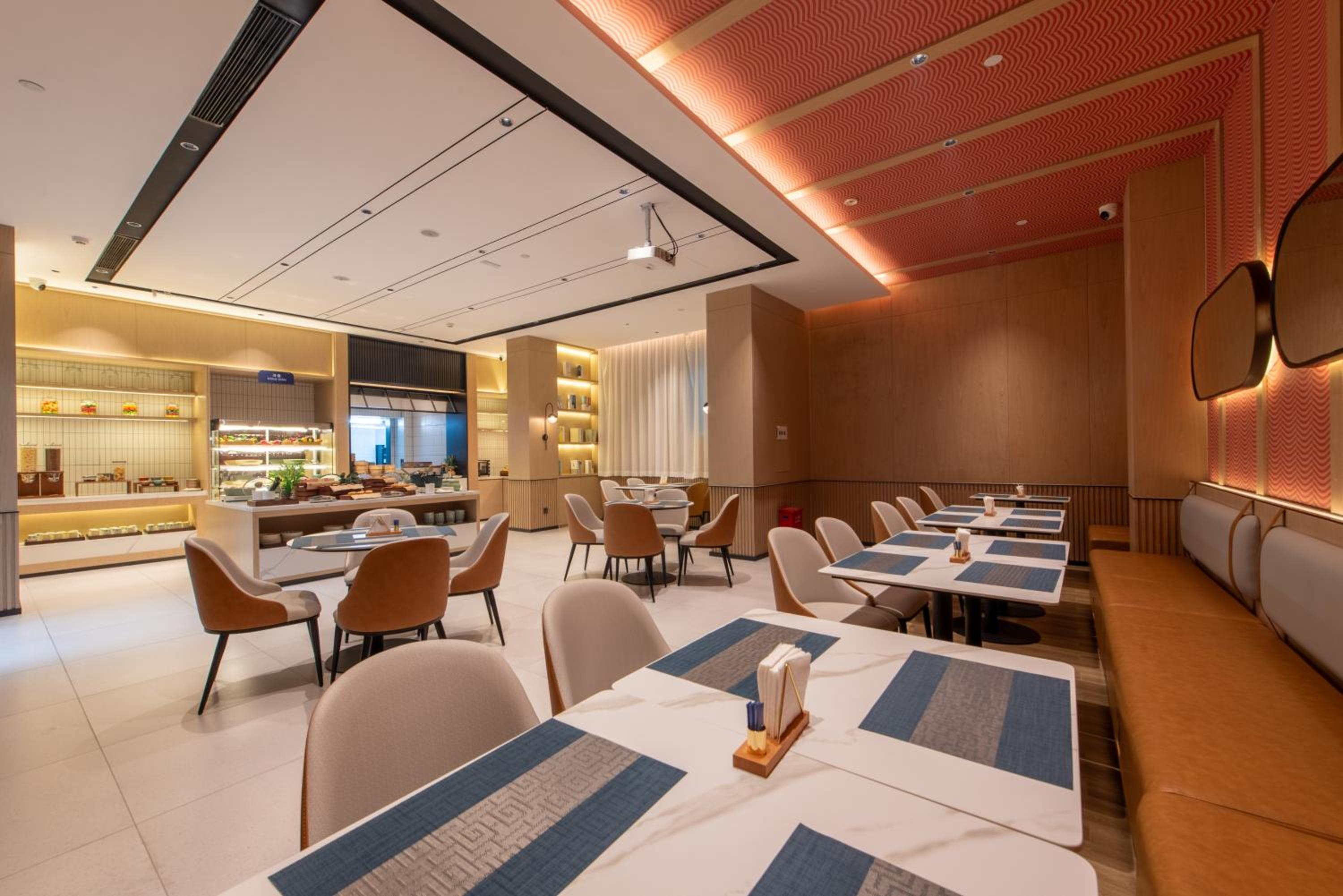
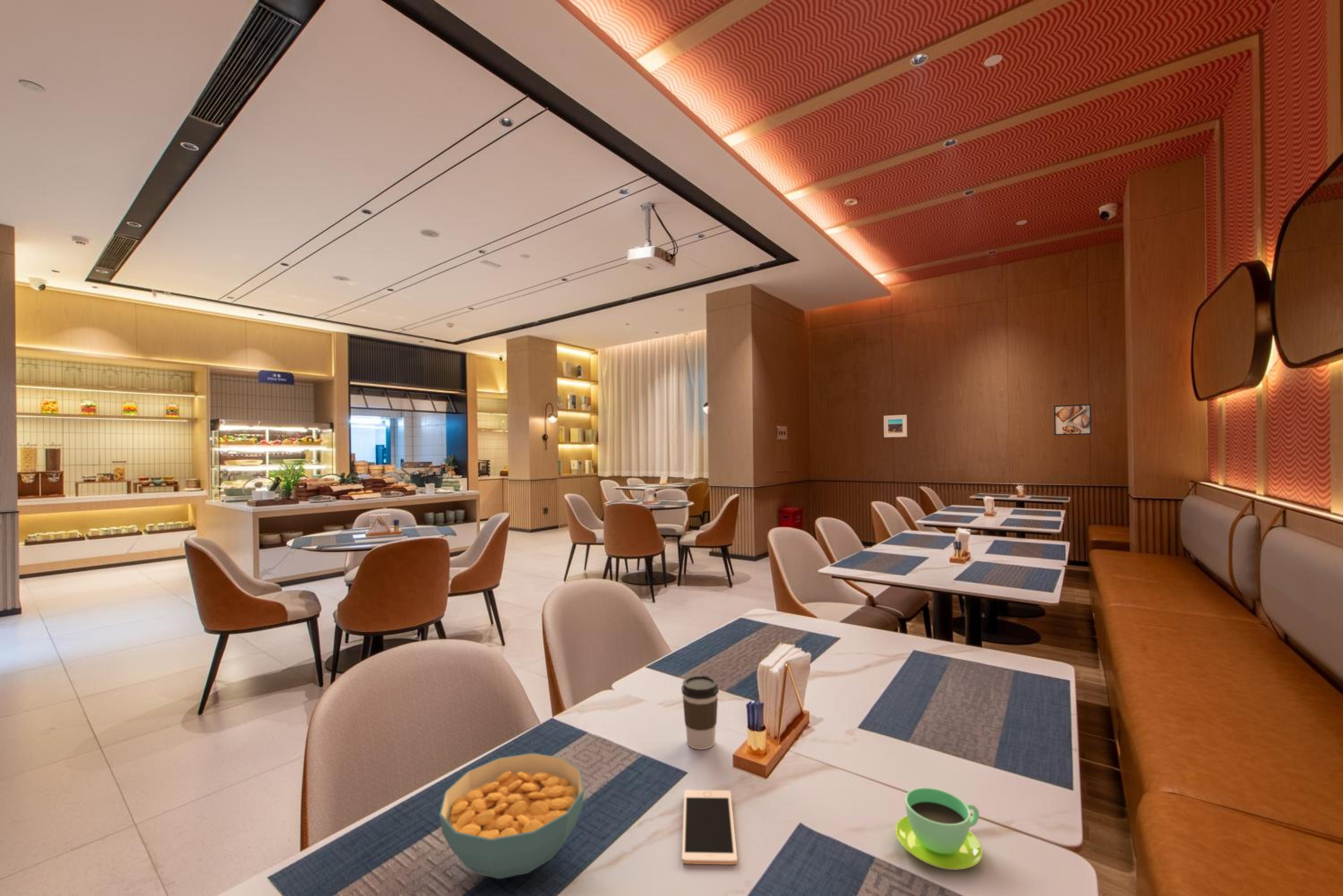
+ cell phone [681,789,738,865]
+ coffee cup [681,675,719,750]
+ cup [895,787,984,870]
+ cereal bowl [439,753,585,879]
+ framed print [883,414,908,438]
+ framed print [1053,403,1092,436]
